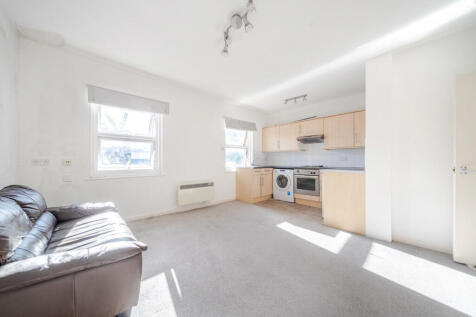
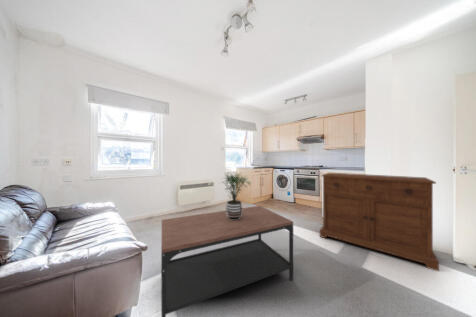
+ coffee table [160,205,294,317]
+ sideboard [319,172,440,272]
+ potted plant [220,172,253,220]
